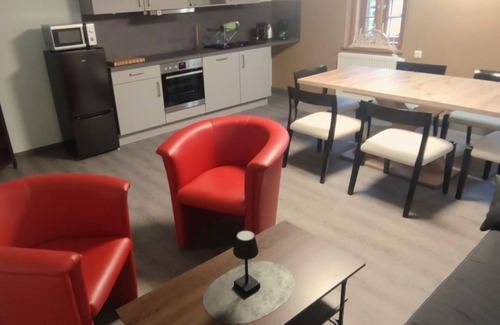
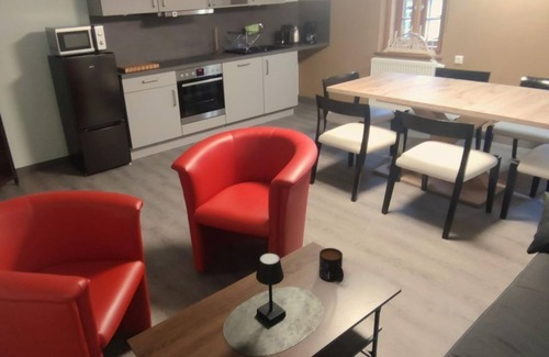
+ mug [318,247,345,283]
